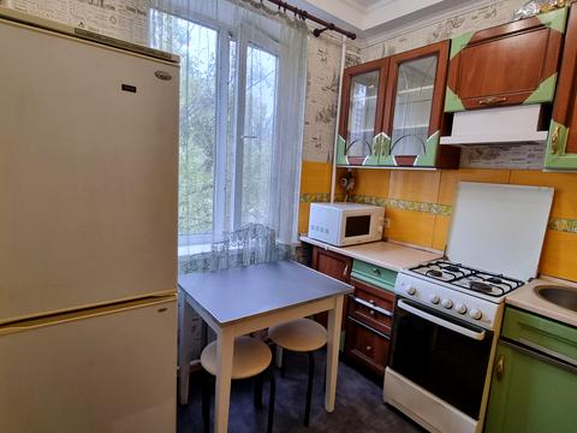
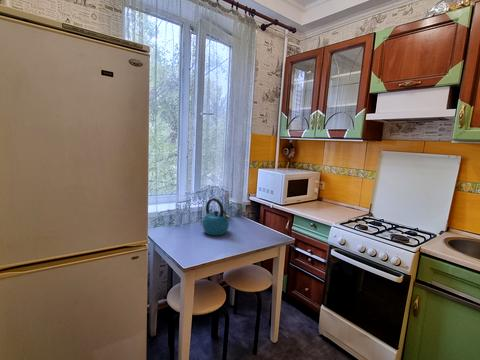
+ kettle [201,197,231,237]
